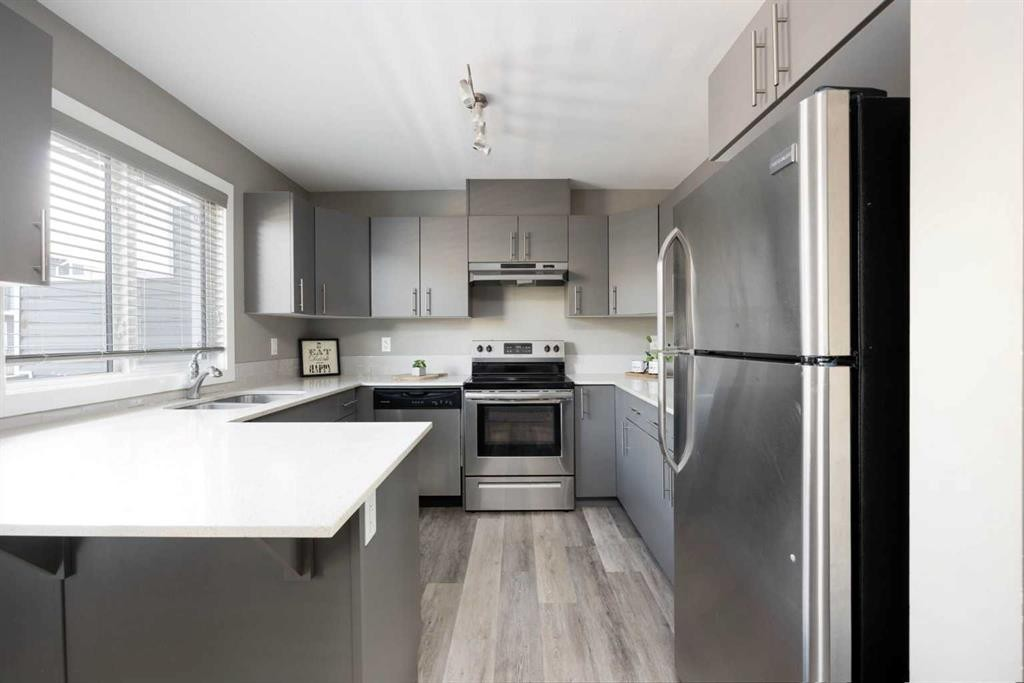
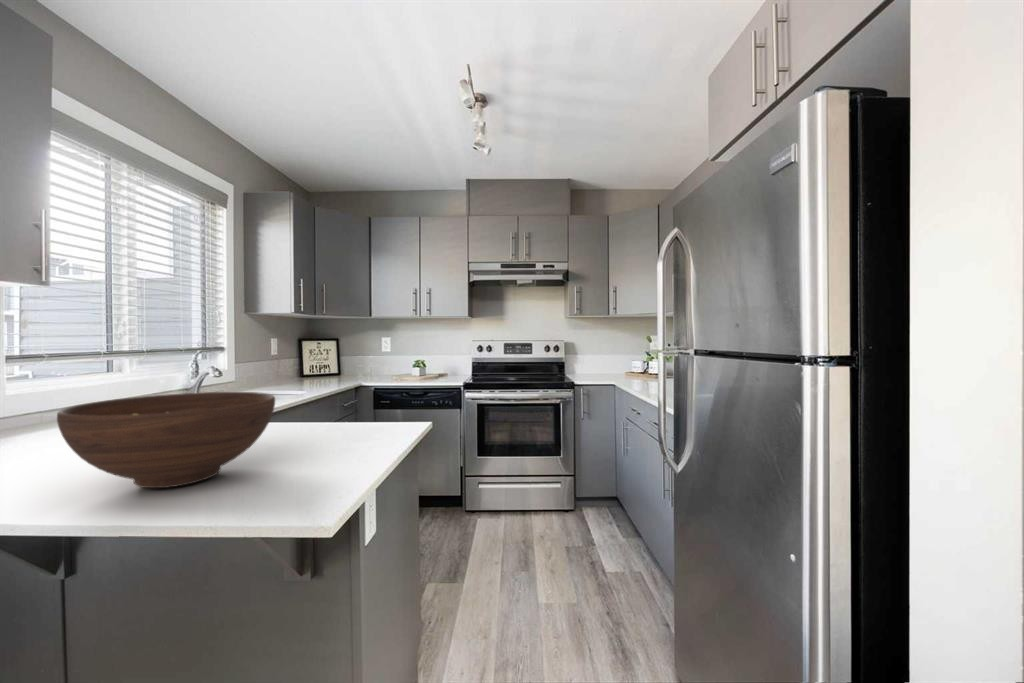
+ fruit bowl [56,391,276,489]
